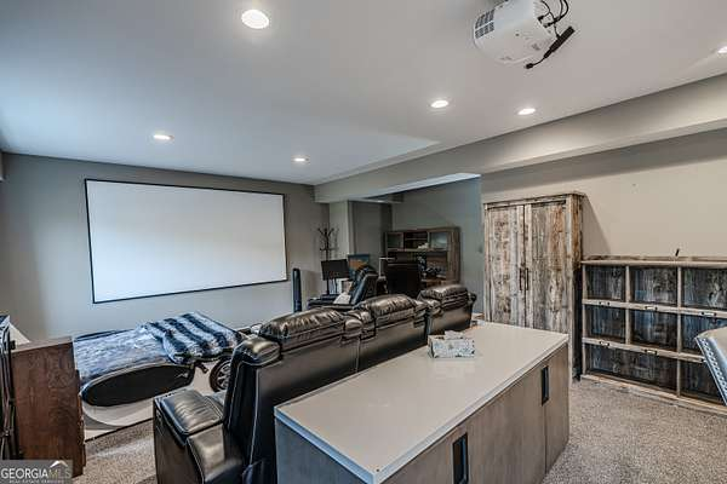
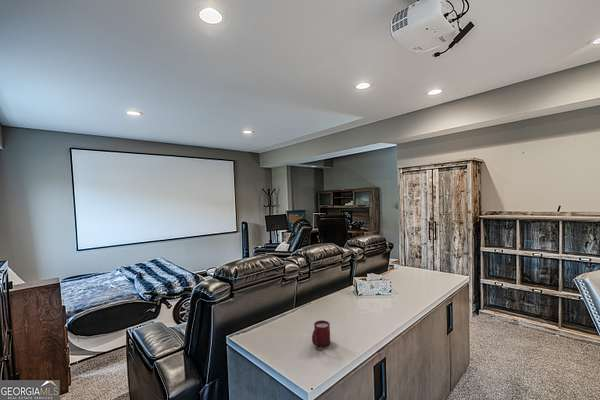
+ cup [311,319,331,348]
